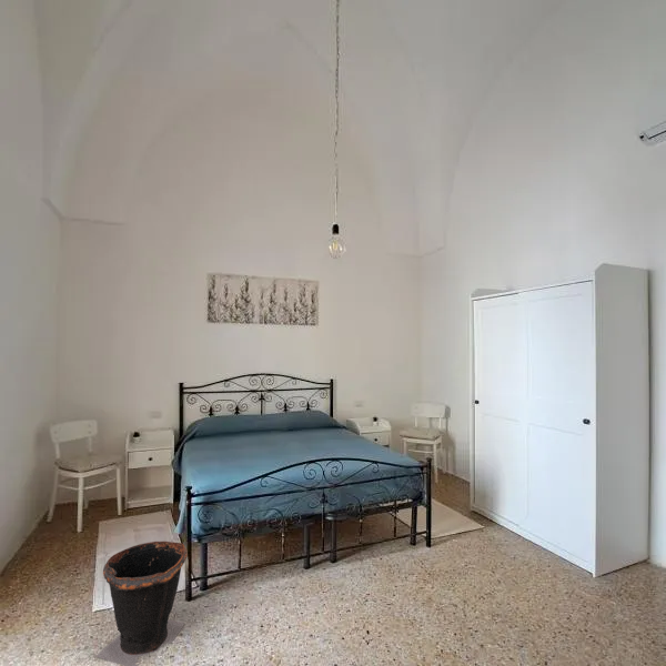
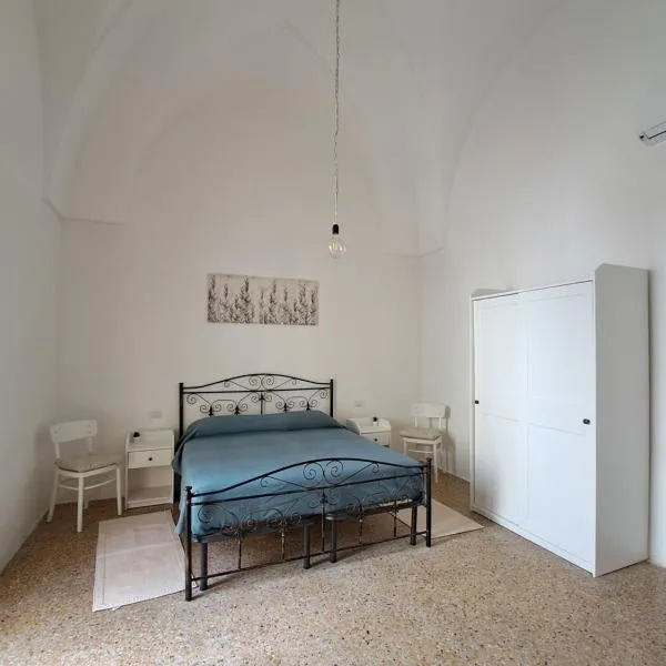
- waste bin [94,541,189,666]
